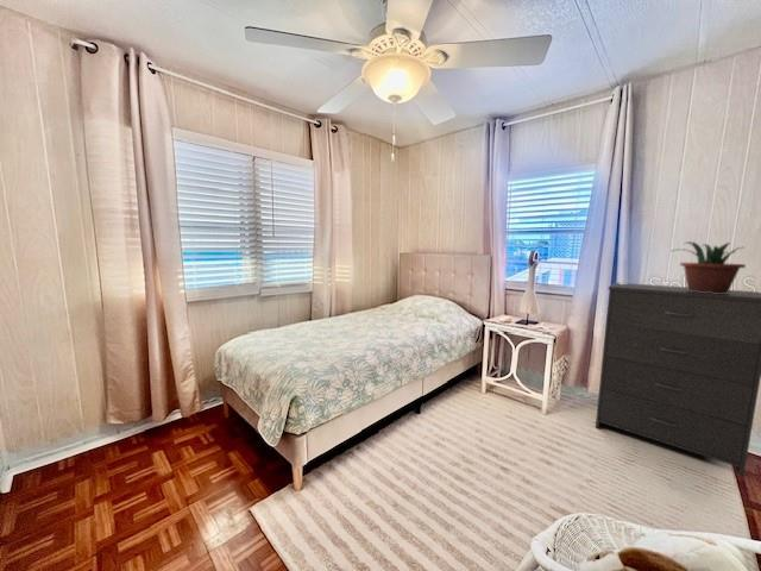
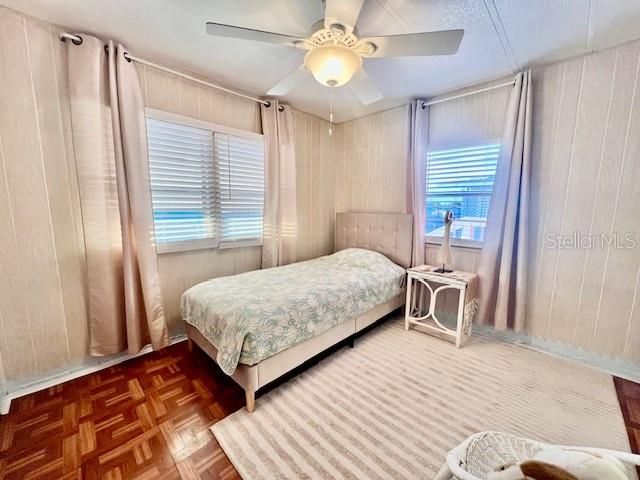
- dresser [595,282,761,477]
- potted plant [672,240,747,294]
